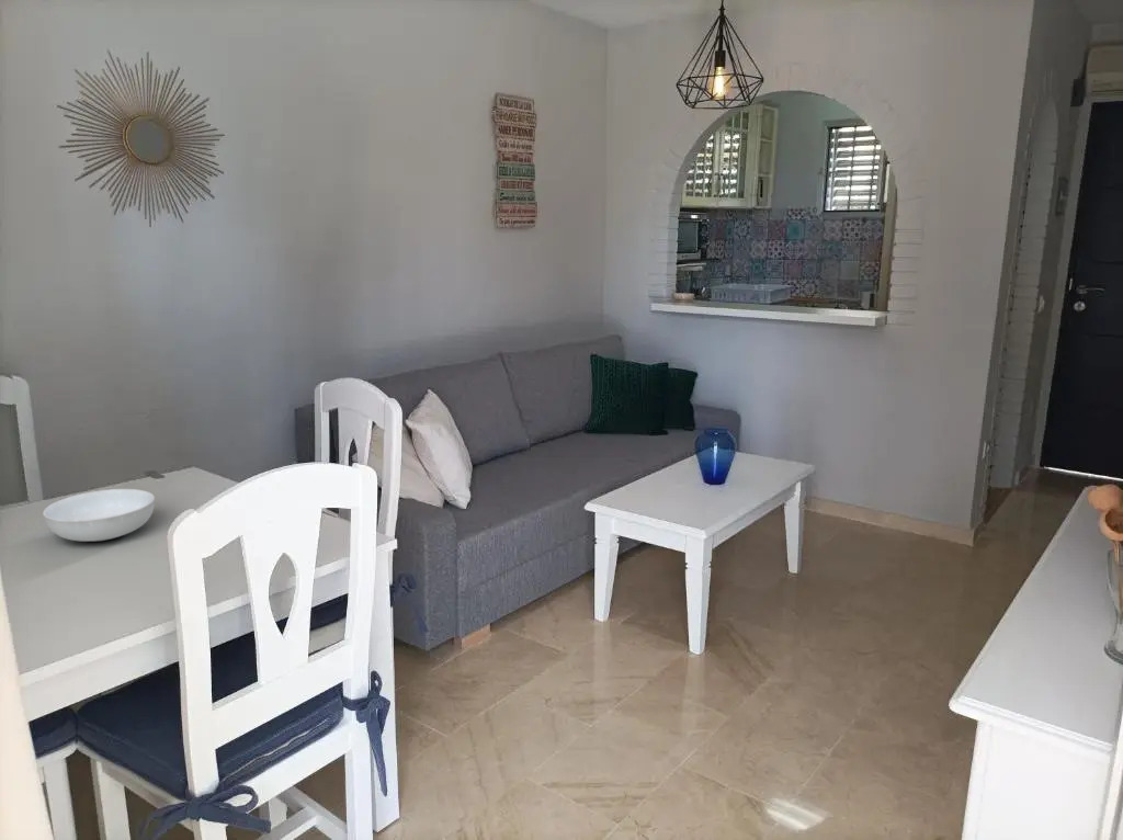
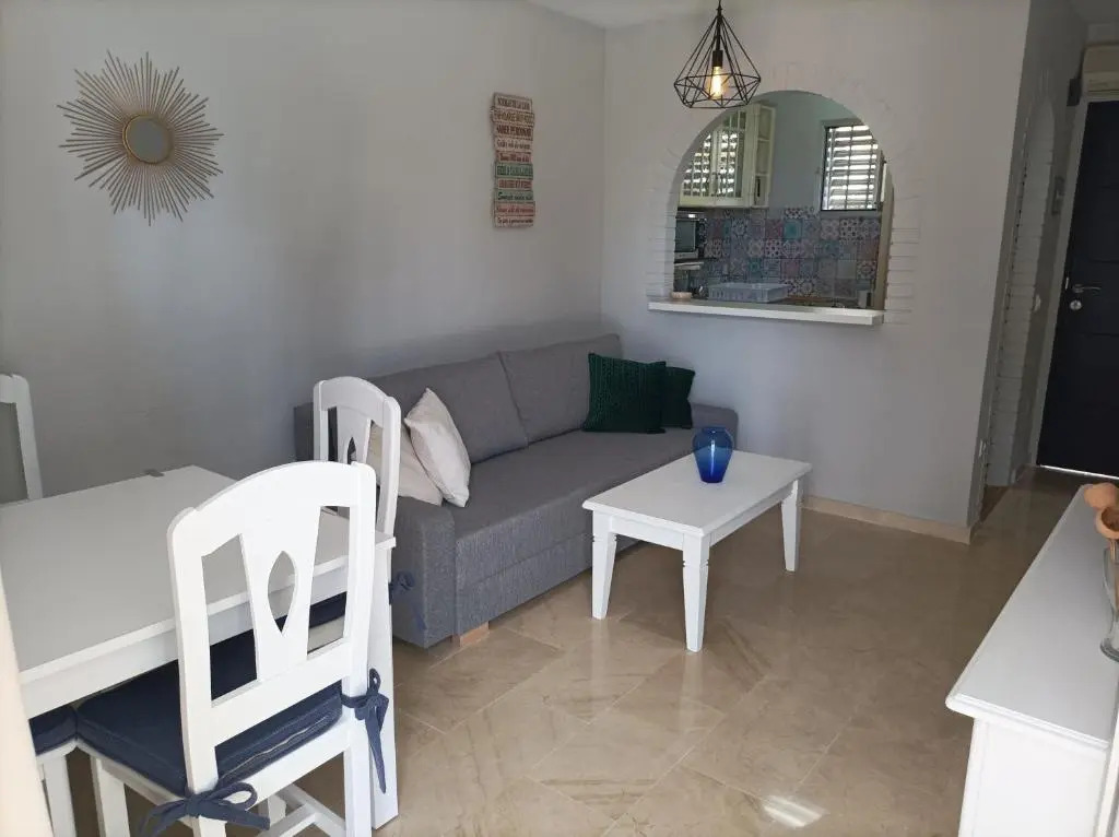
- serving bowl [42,488,156,543]
